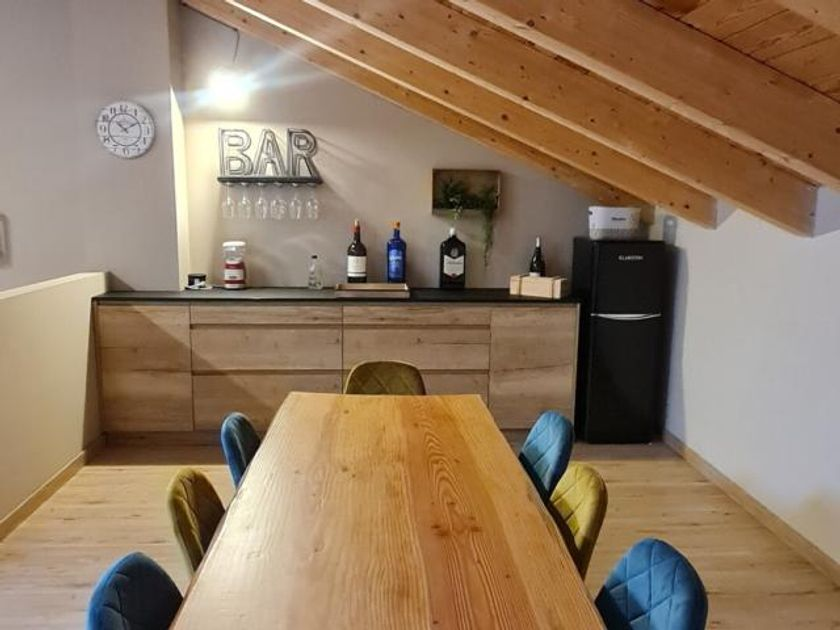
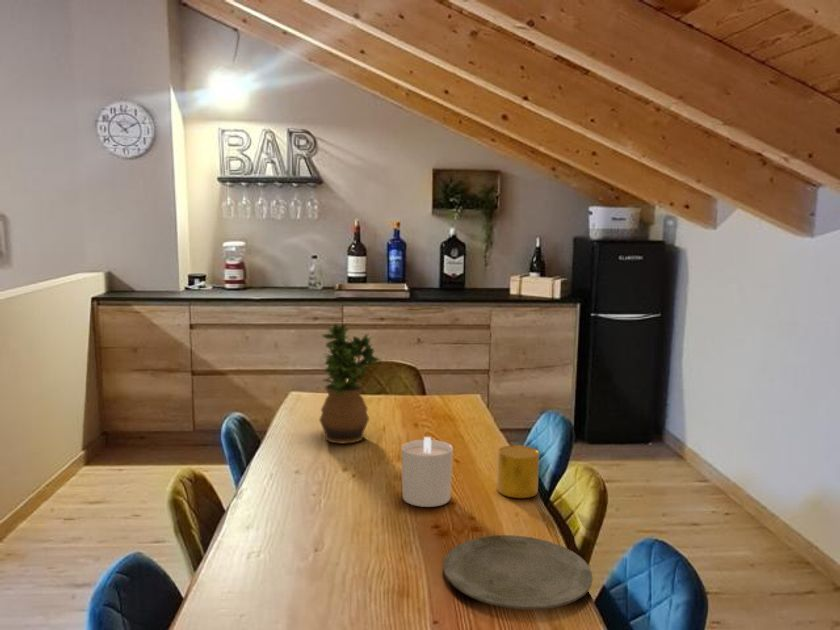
+ candle [401,436,454,508]
+ plate [442,534,593,611]
+ potted plant [318,323,382,444]
+ cup [496,444,540,499]
